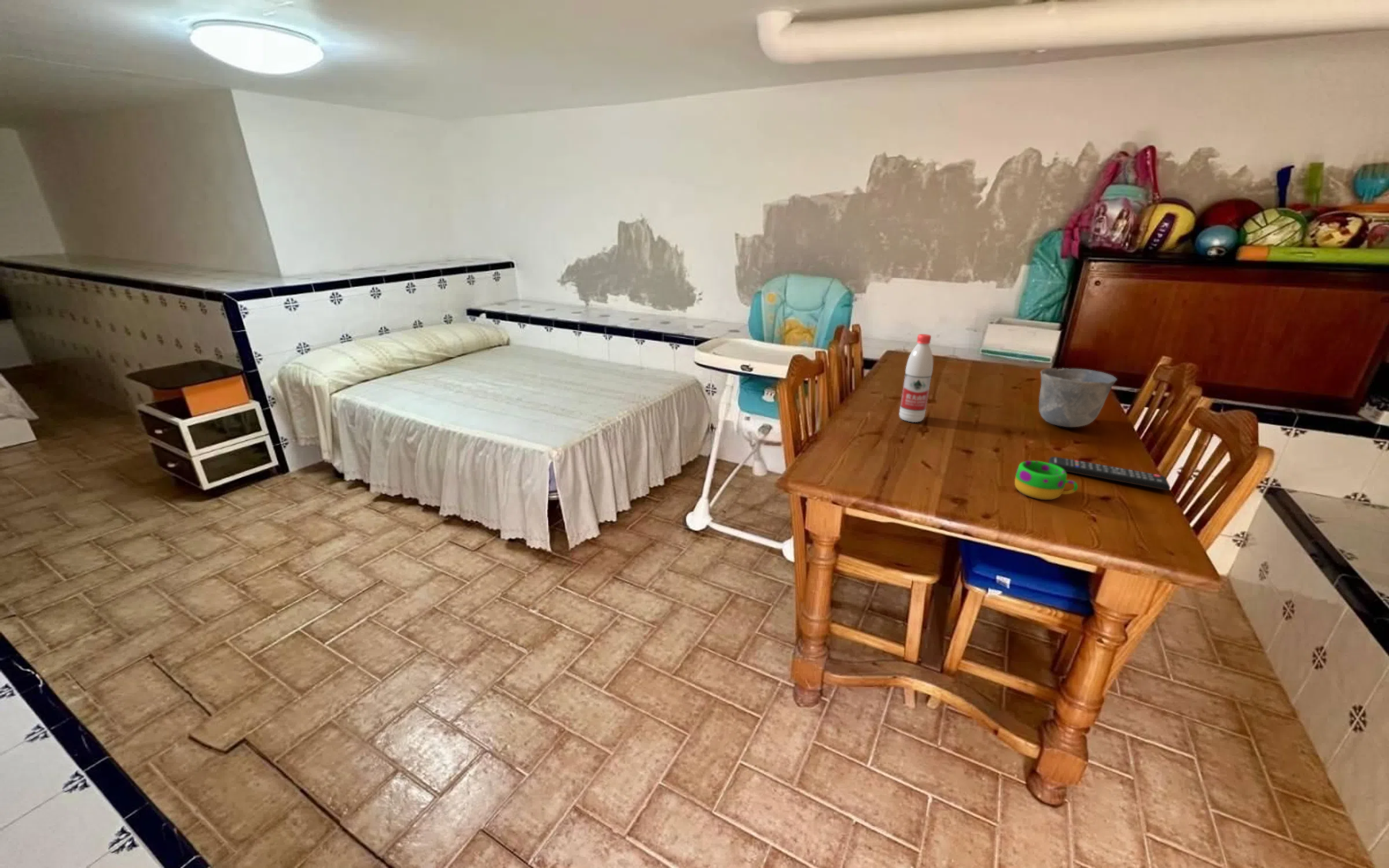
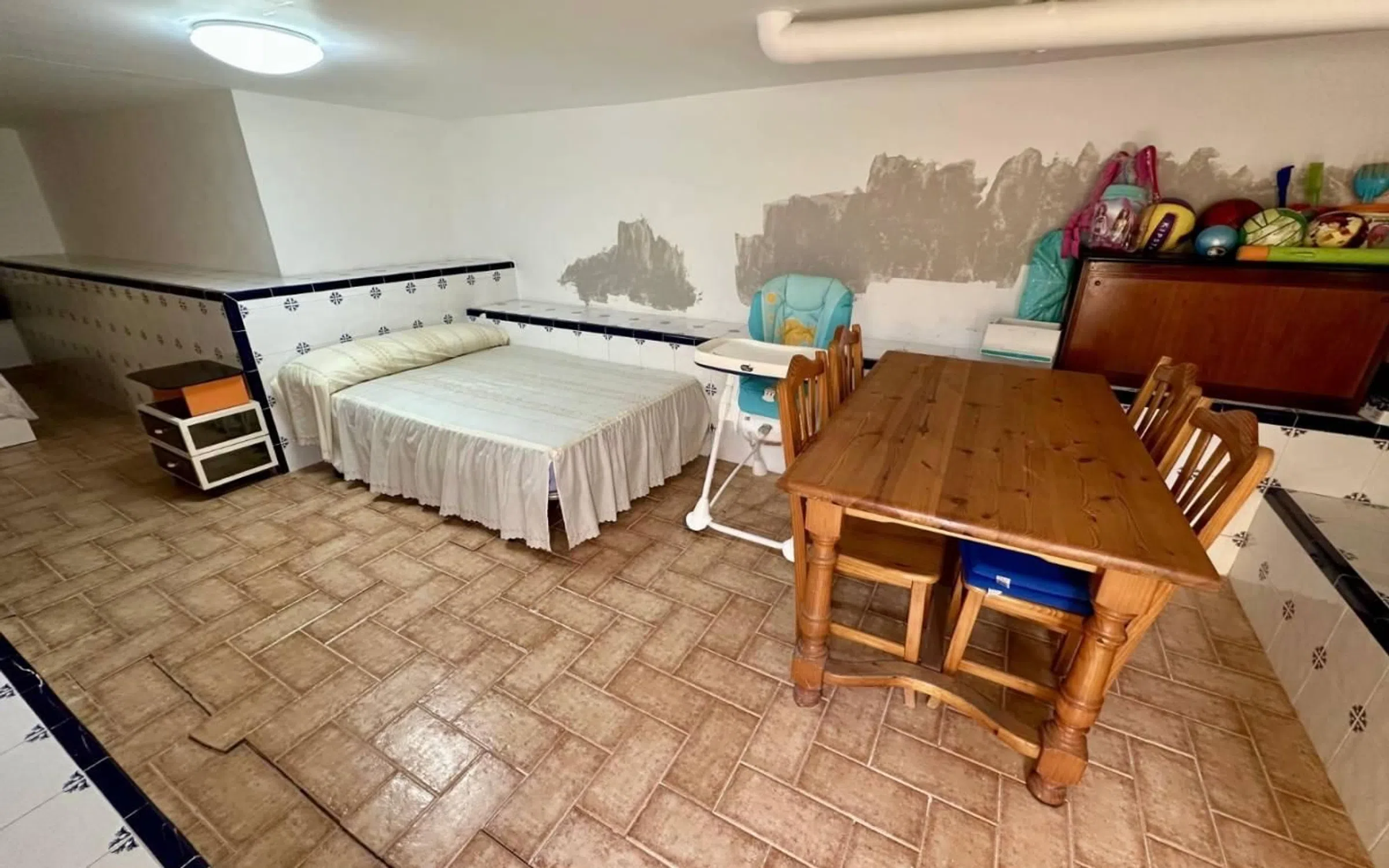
- cup [1038,367,1118,428]
- water bottle [899,333,934,423]
- remote control [1048,456,1171,491]
- mug [1014,460,1079,501]
